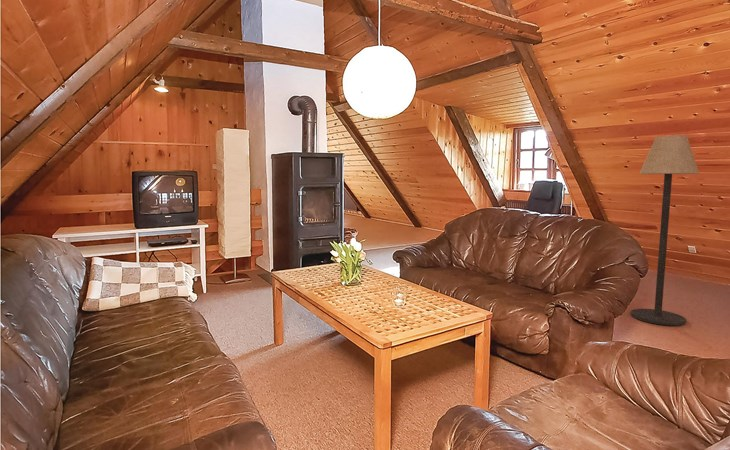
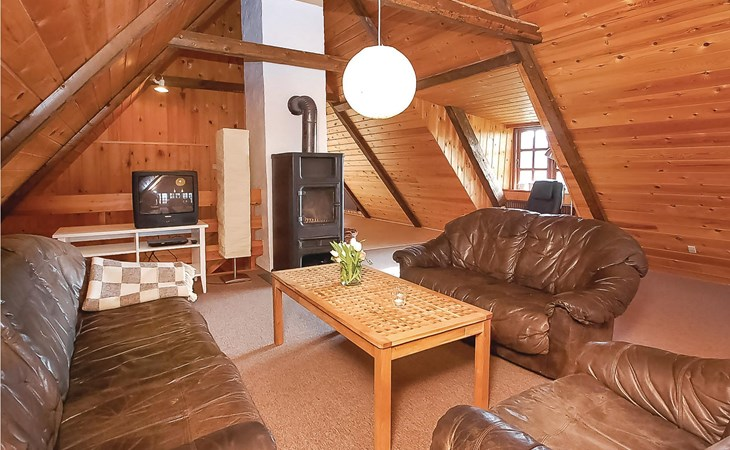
- floor lamp [630,134,700,327]
